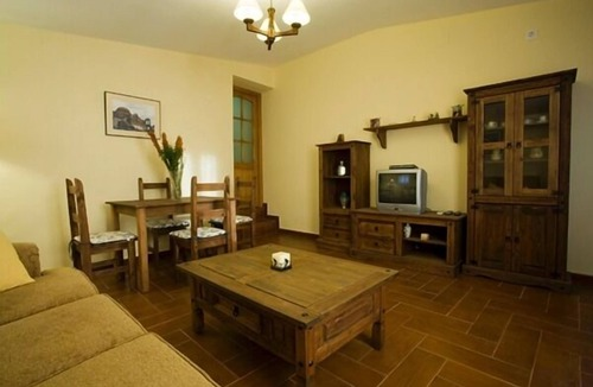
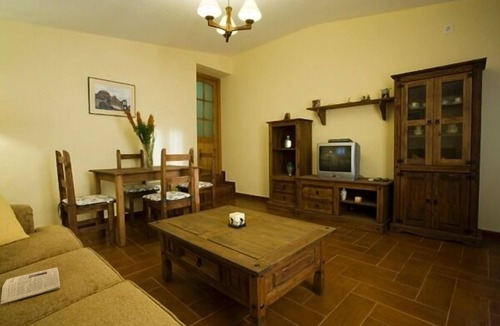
+ magazine [0,266,61,306]
